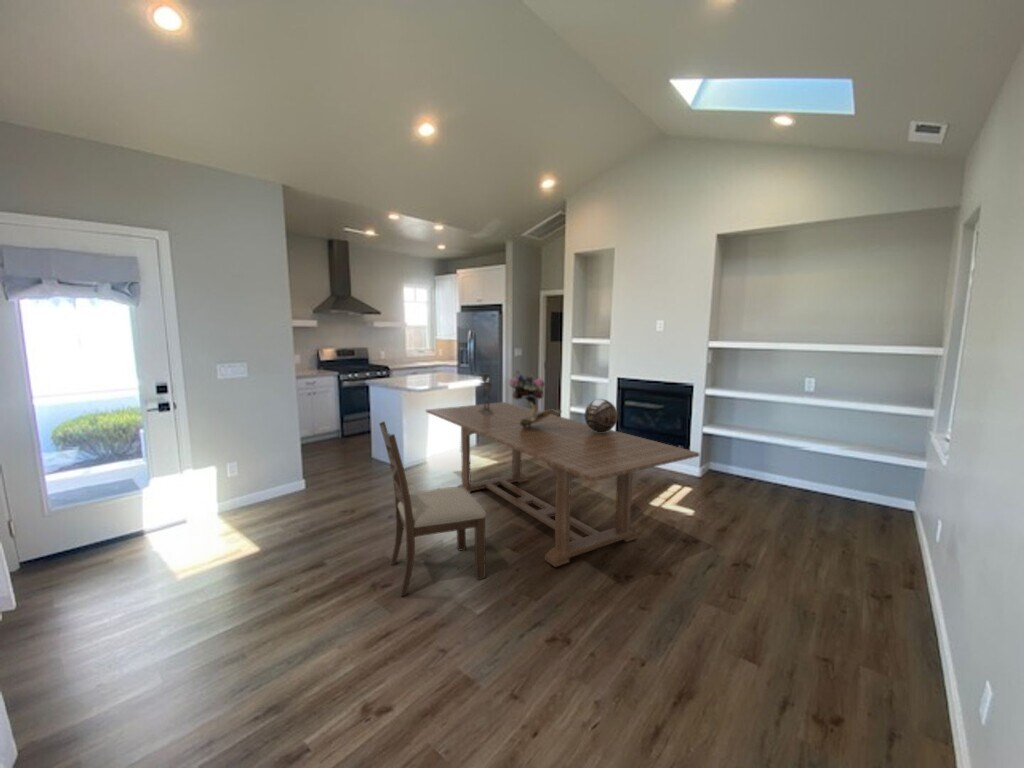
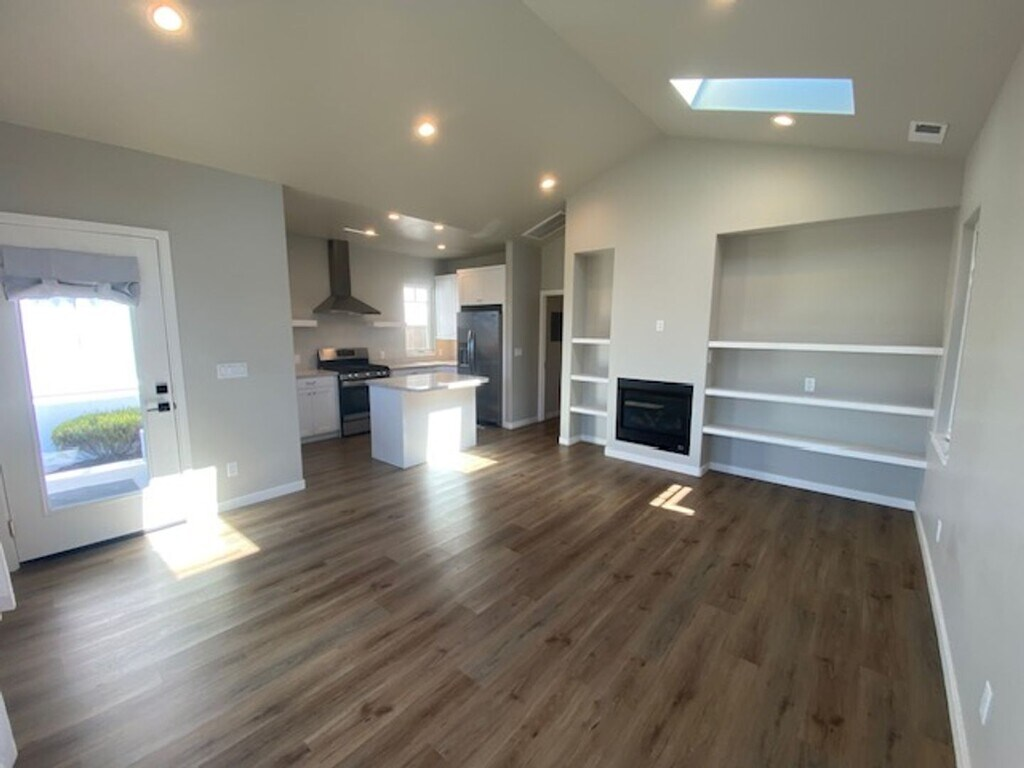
- candlestick [478,374,495,415]
- dining table [425,401,701,568]
- bouquet [509,369,563,427]
- chair [378,420,487,597]
- decorative bowl [584,398,619,432]
